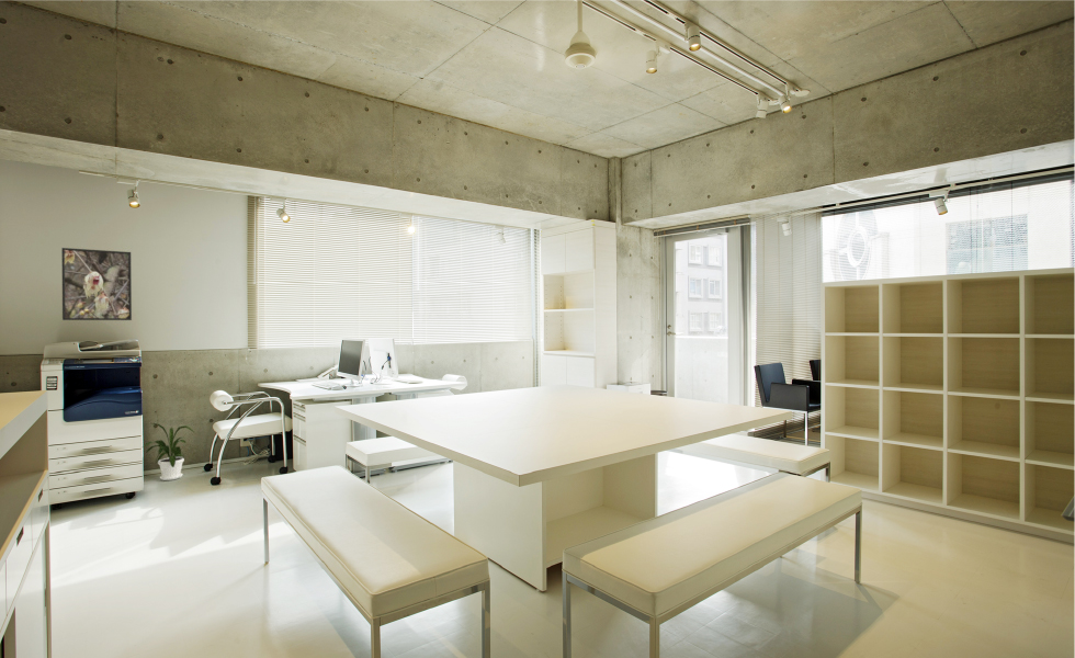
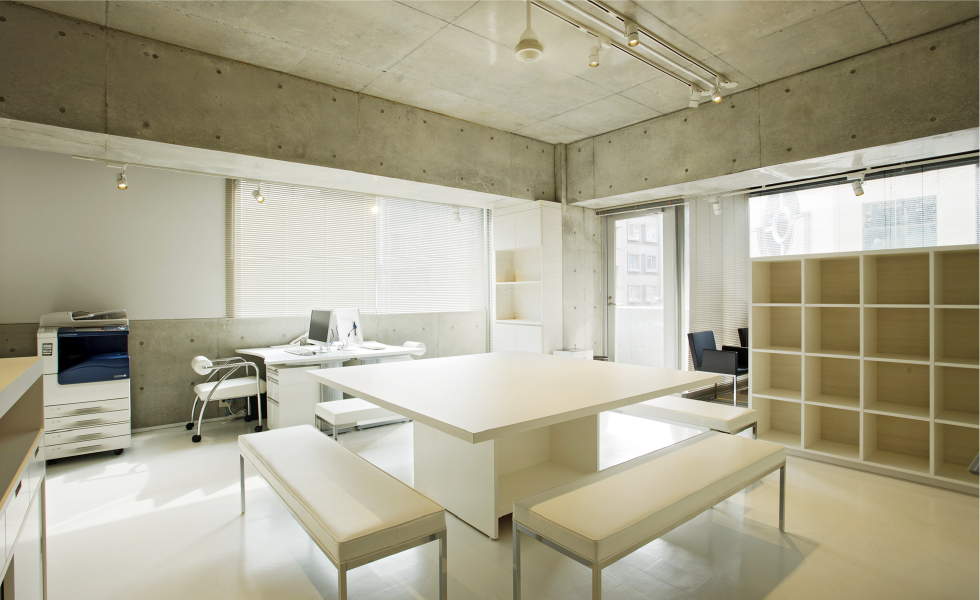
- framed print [60,247,133,321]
- house plant [142,422,196,481]
